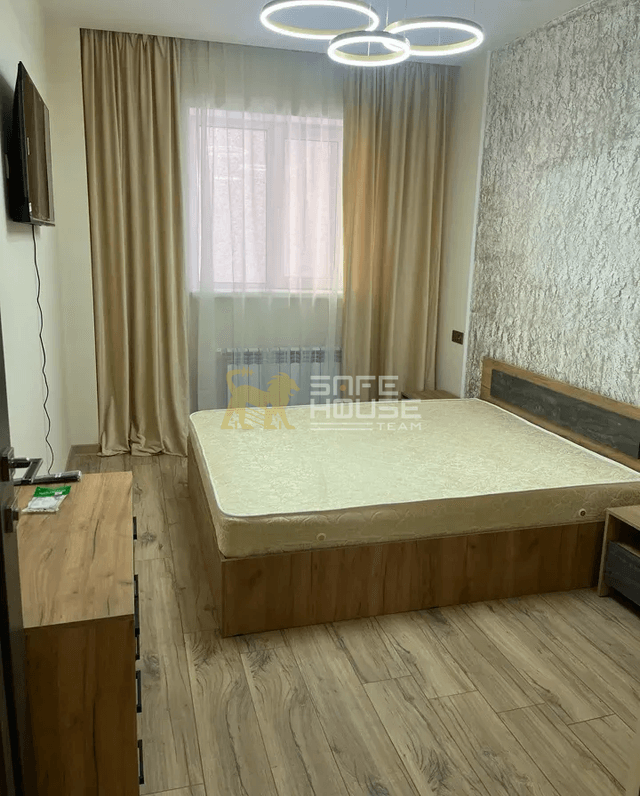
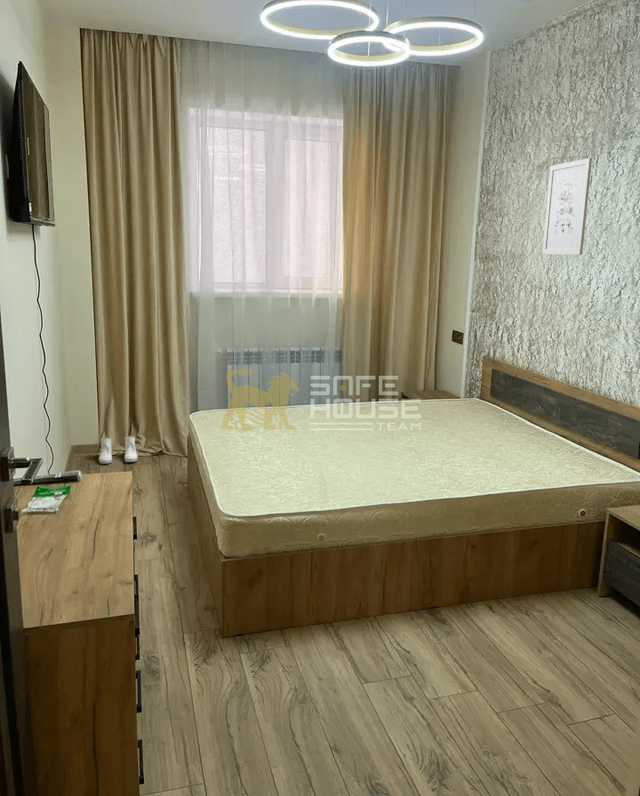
+ wall art [541,157,593,256]
+ boots [98,435,139,465]
